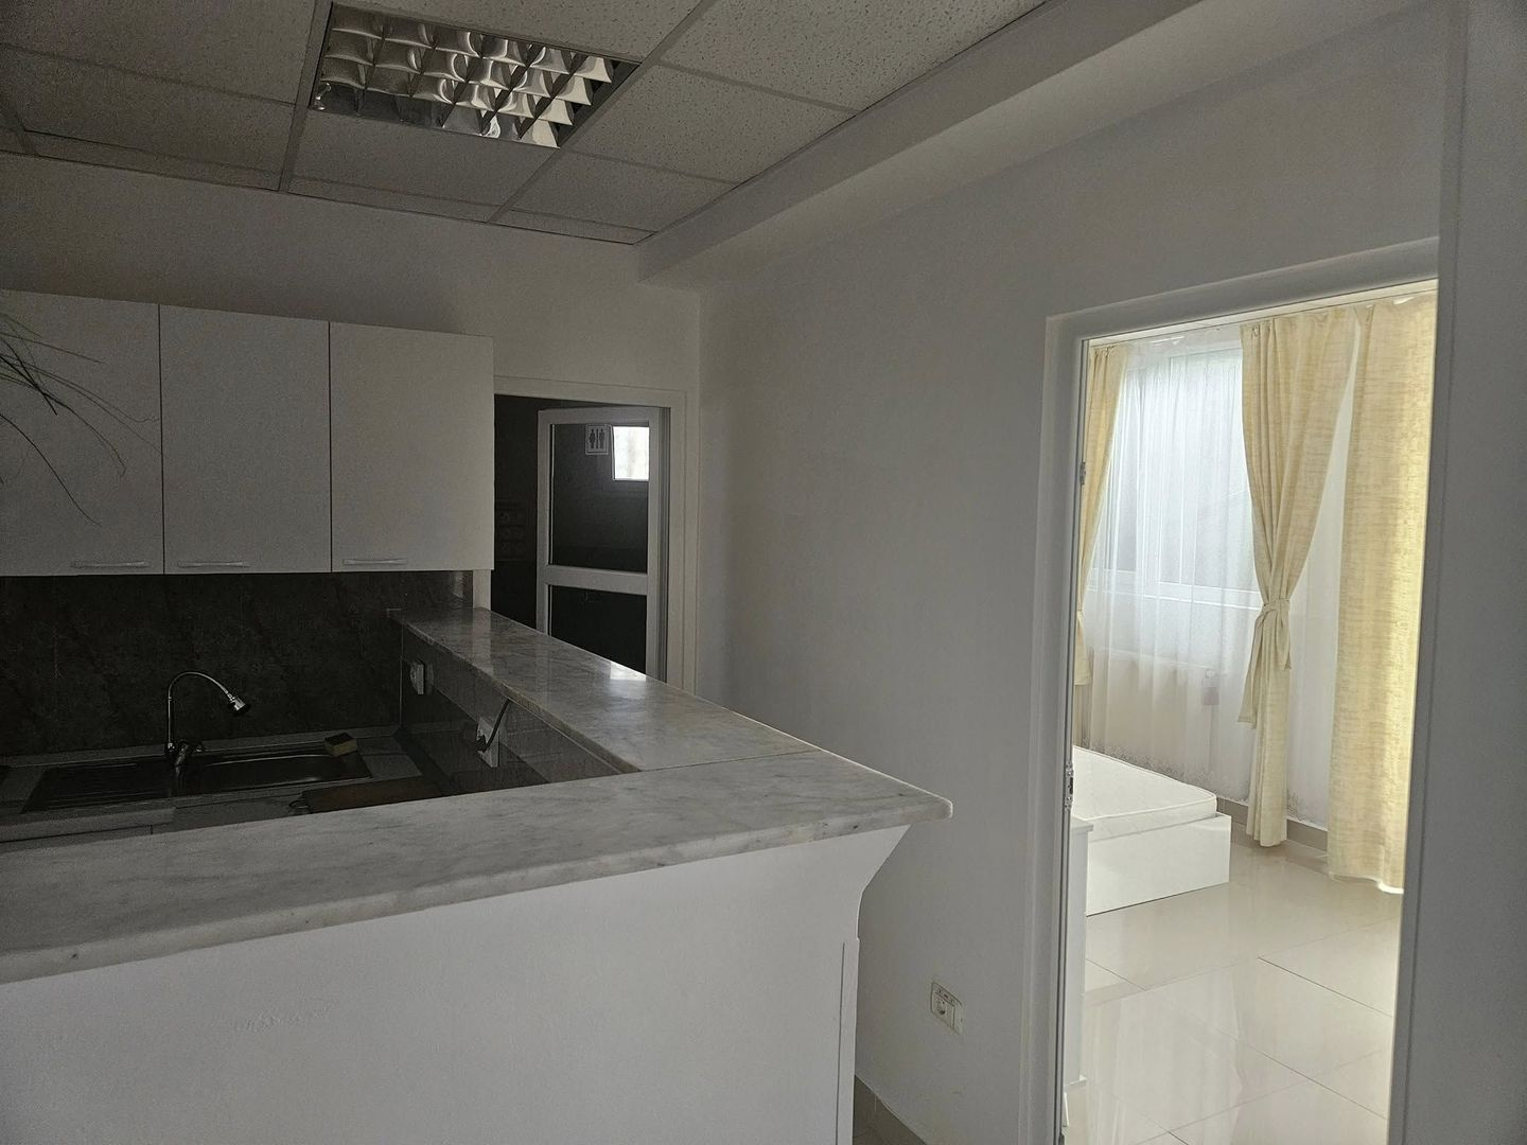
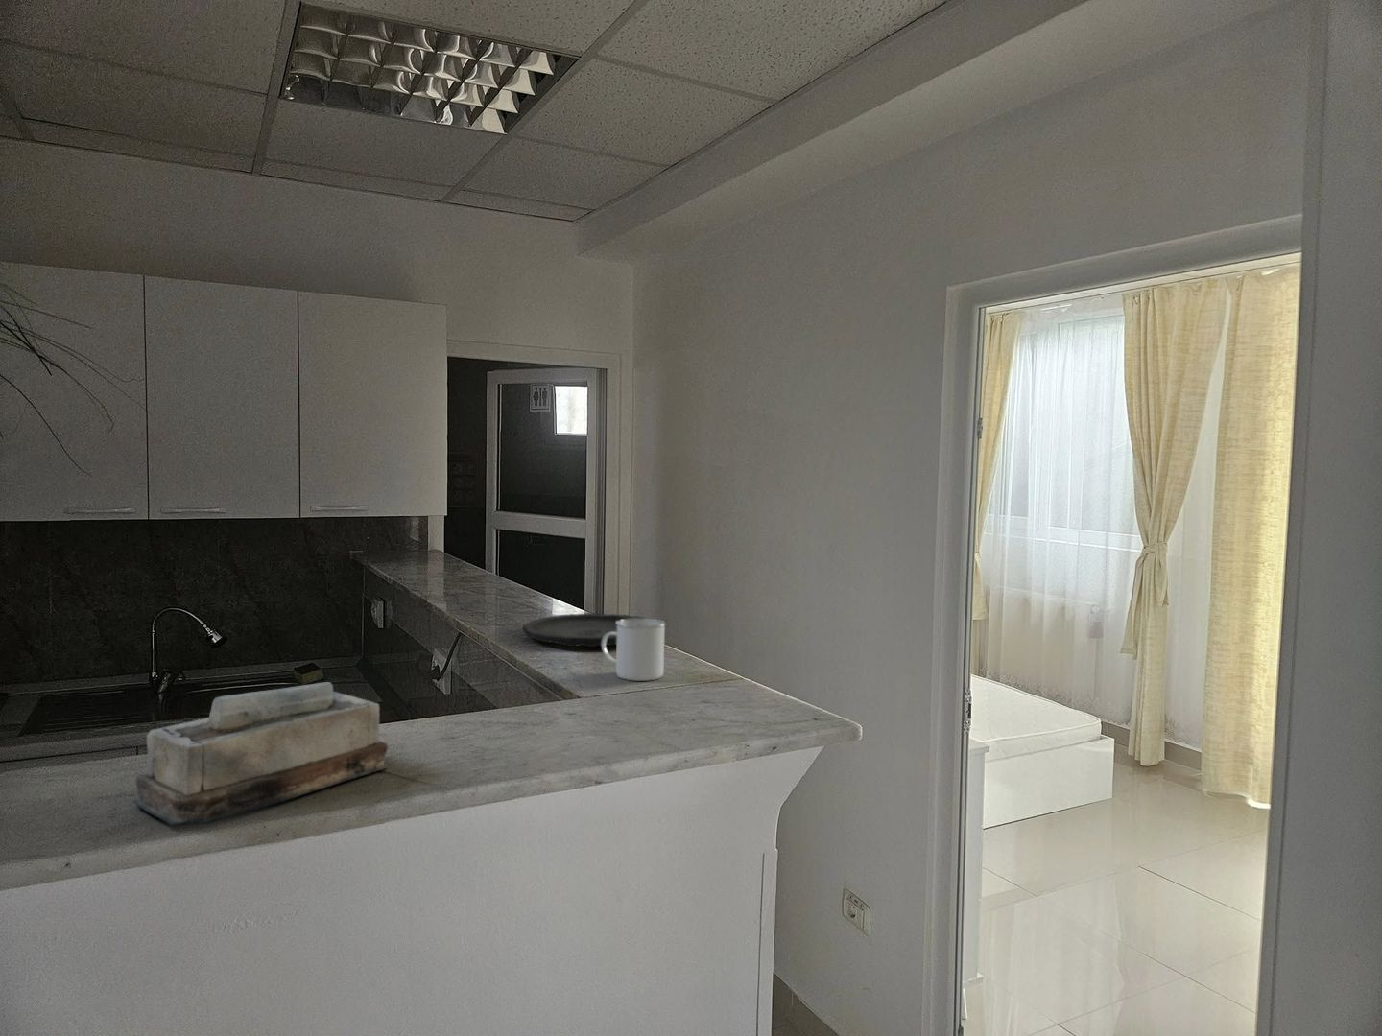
+ cup [601,618,666,682]
+ mortar and pestle [133,681,388,827]
+ plate [521,612,646,648]
